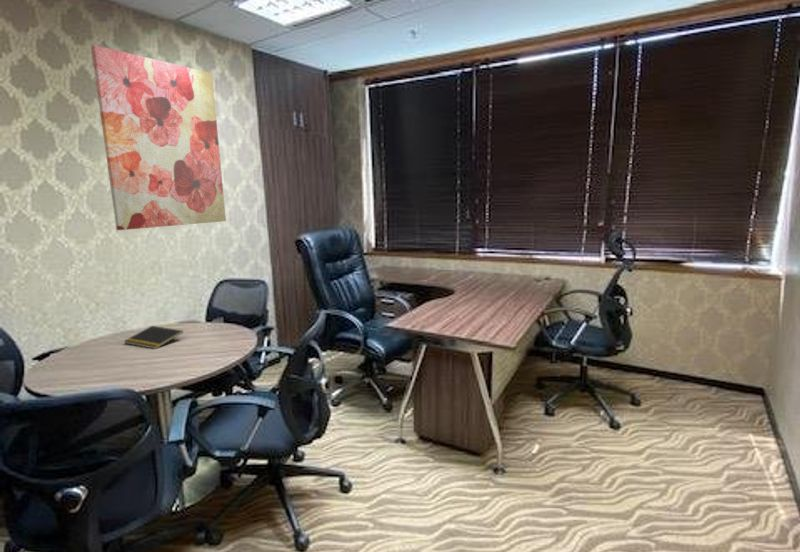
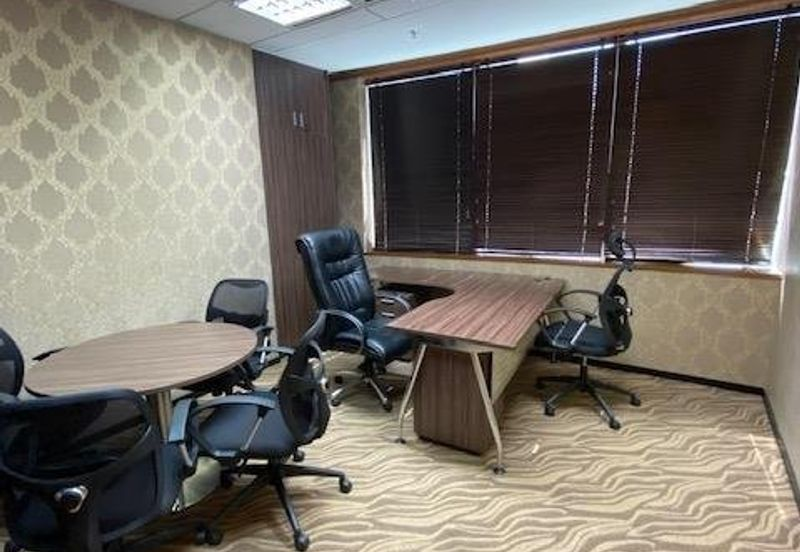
- wall art [90,44,227,231]
- notepad [123,325,184,350]
